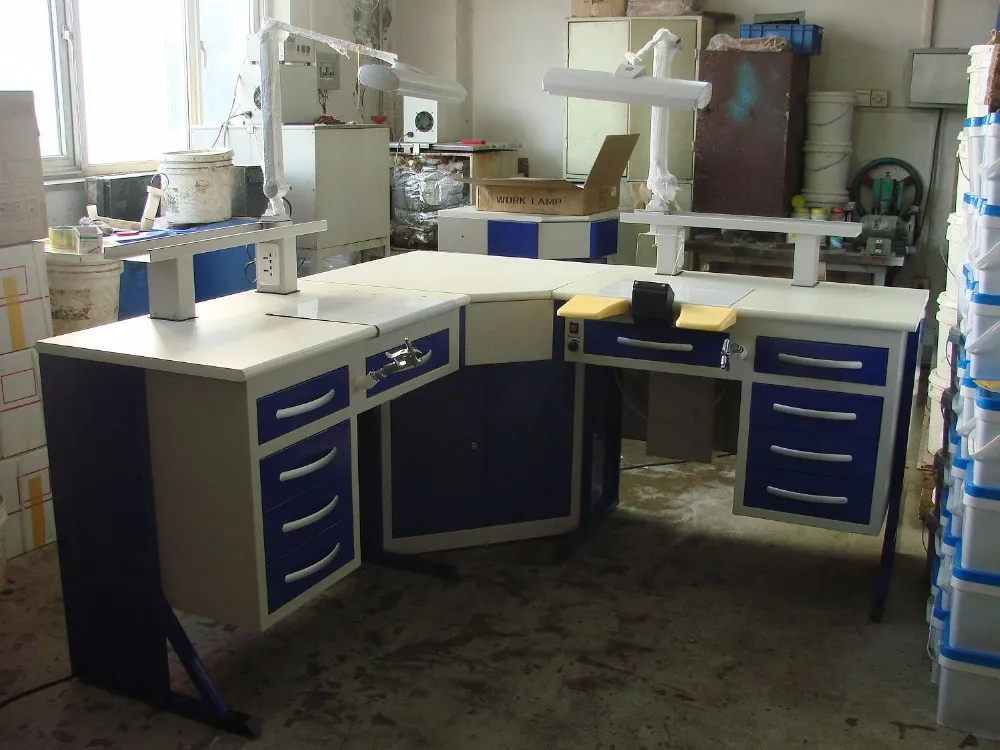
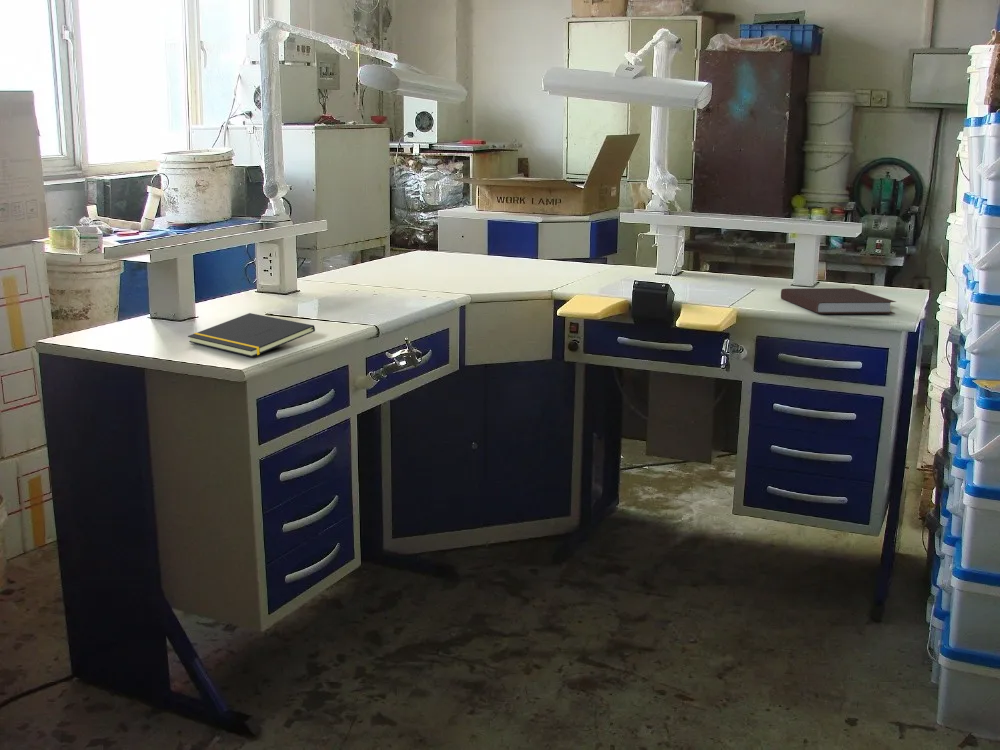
+ notepad [187,312,316,358]
+ notebook [780,287,897,315]
